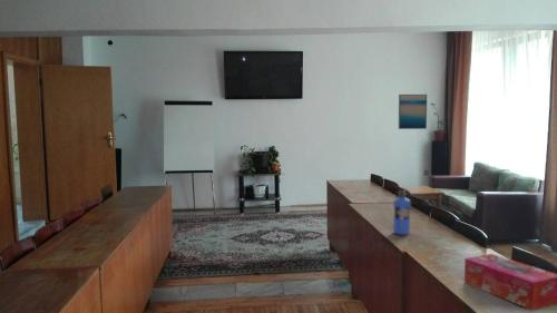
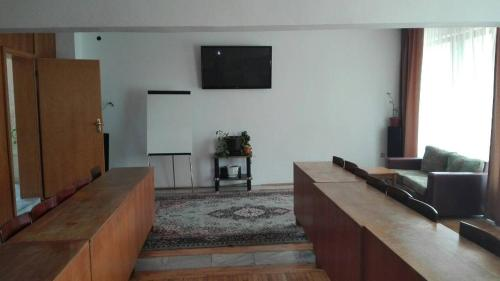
- wall art [398,94,428,130]
- tissue box [463,253,557,312]
- water bottle [392,188,412,236]
